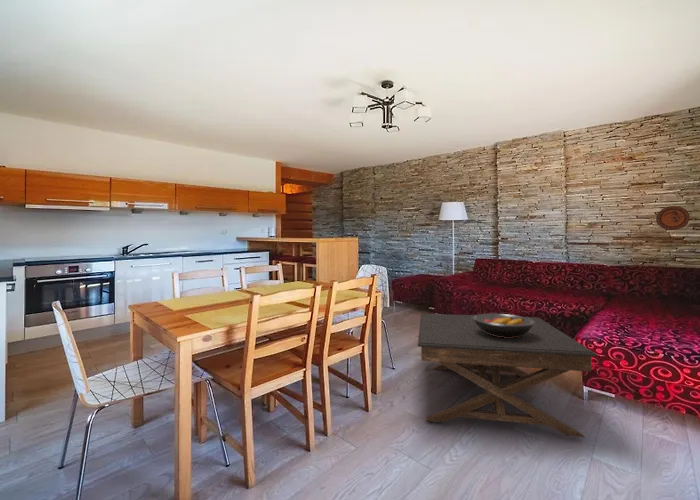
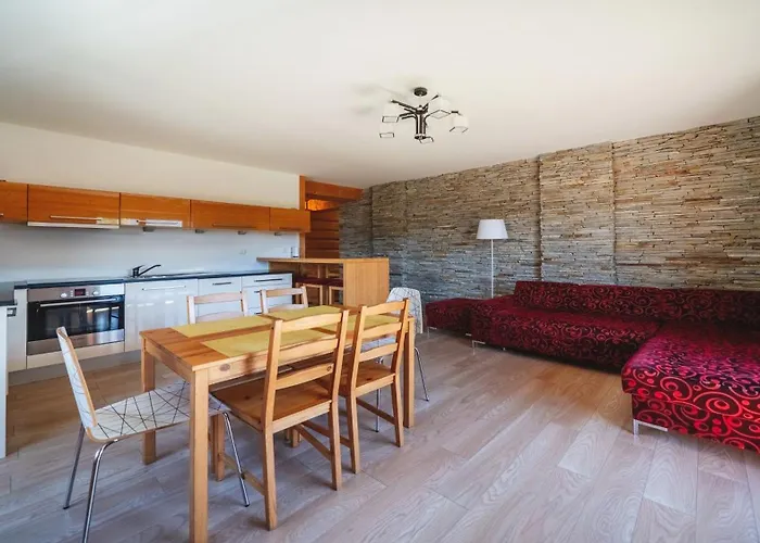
- decorative plate [655,205,691,231]
- fruit bowl [473,313,534,338]
- coffee table [417,313,598,438]
